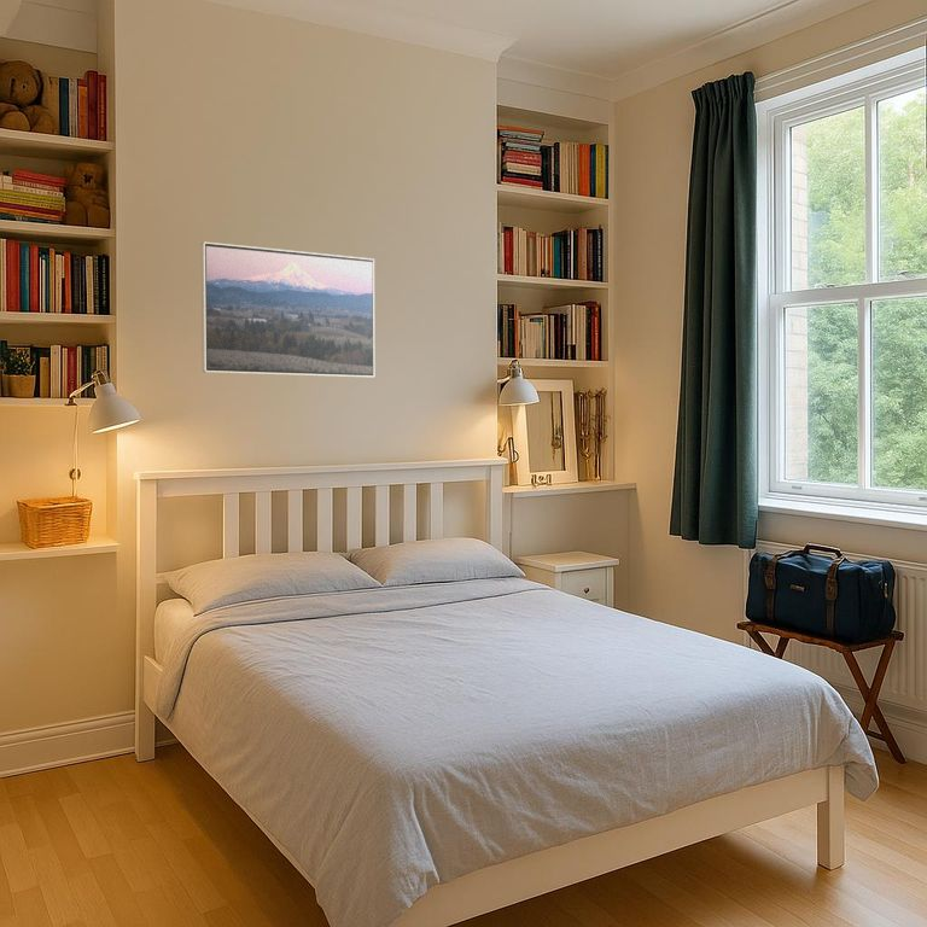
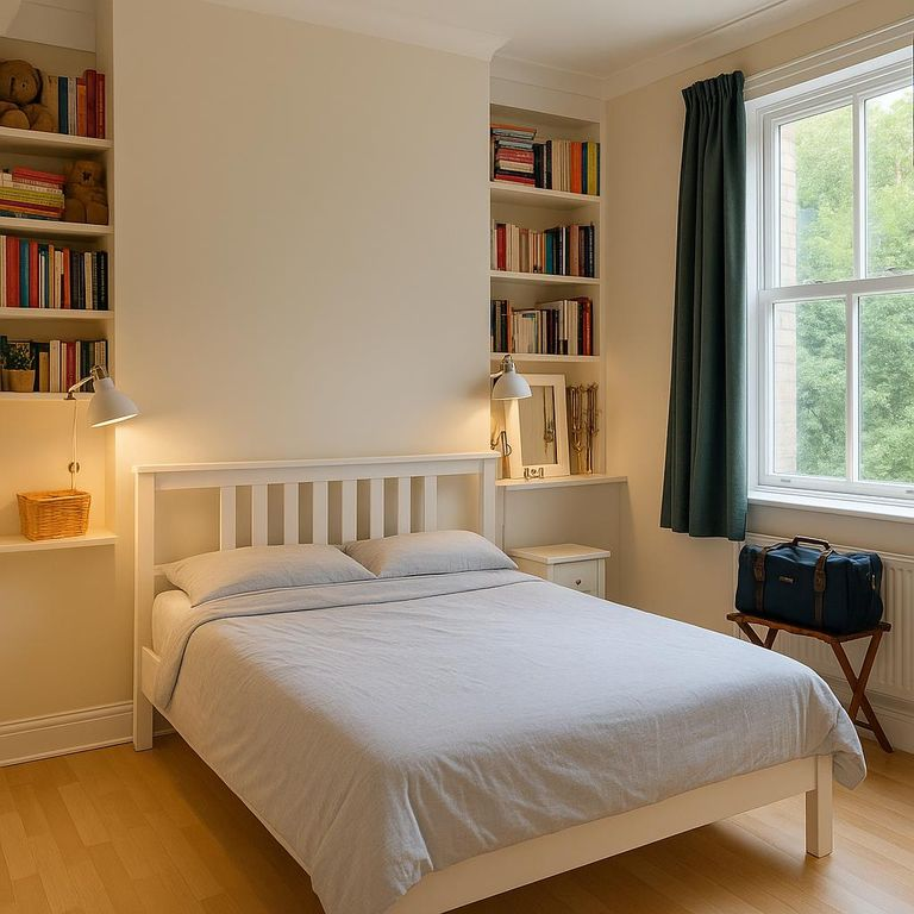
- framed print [200,241,375,379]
